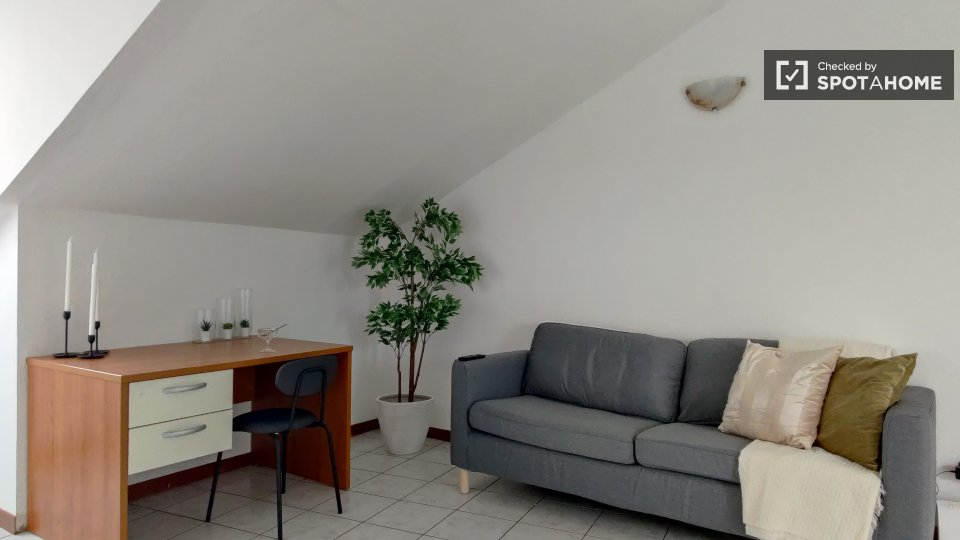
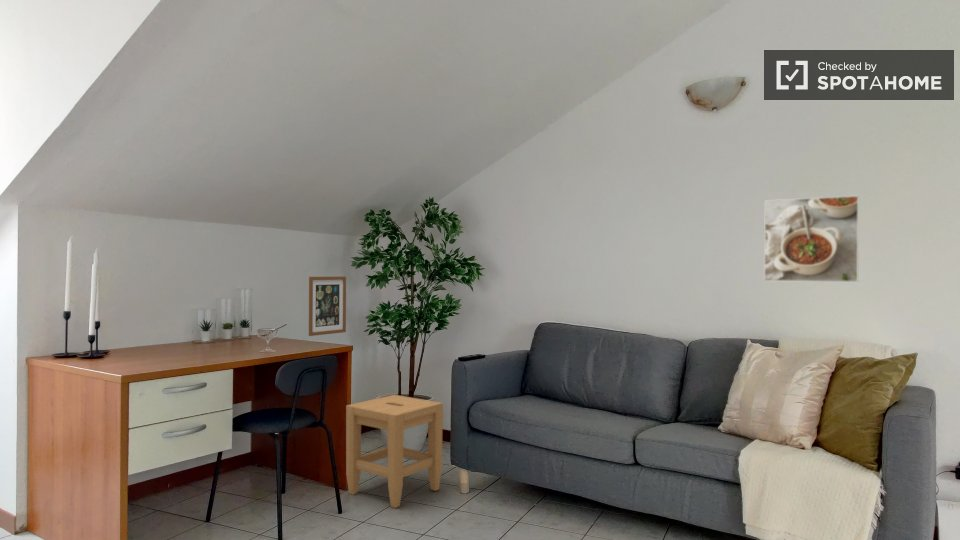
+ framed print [763,195,860,283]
+ wall art [308,275,347,337]
+ stool [345,394,444,509]
